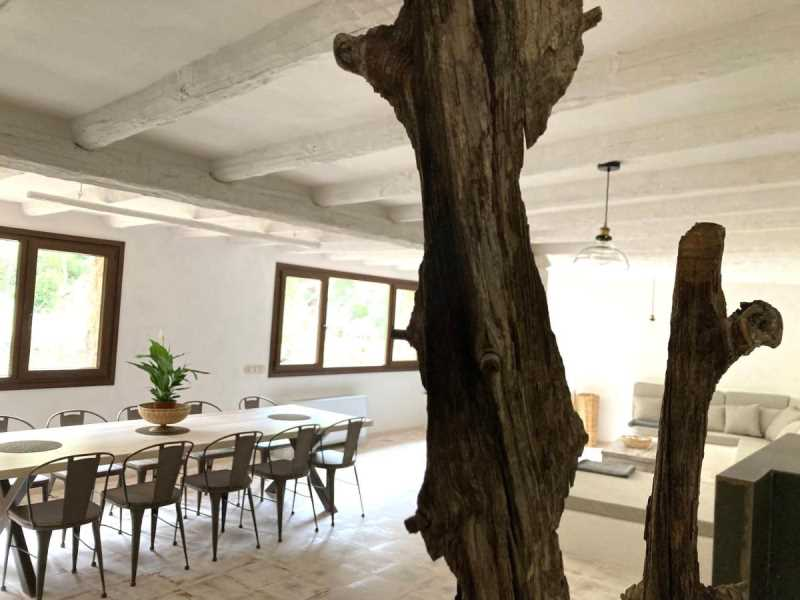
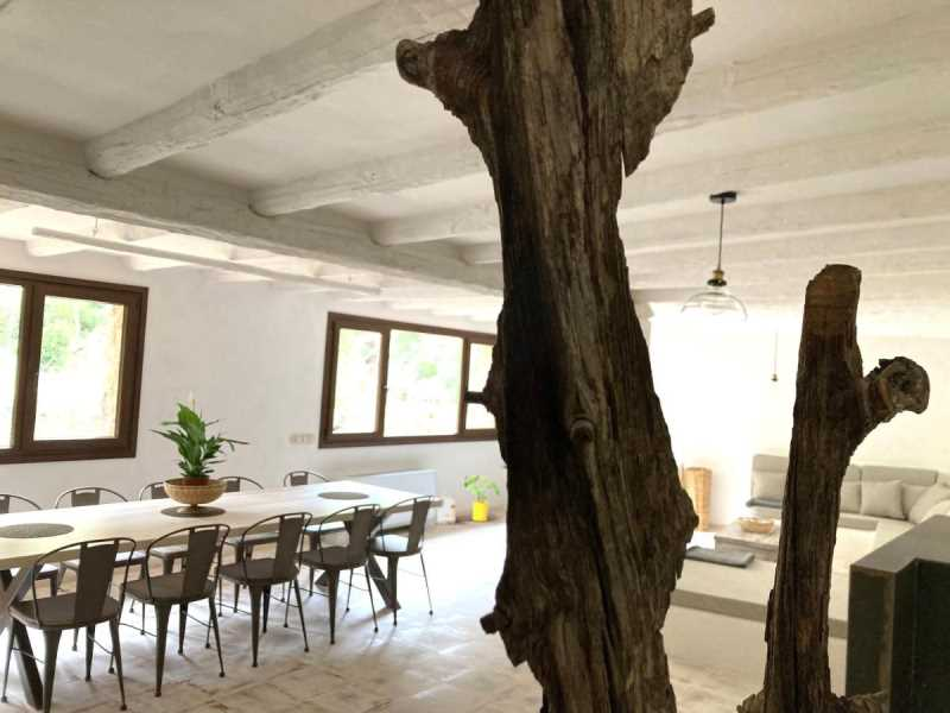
+ basket [435,490,457,525]
+ house plant [460,473,501,523]
